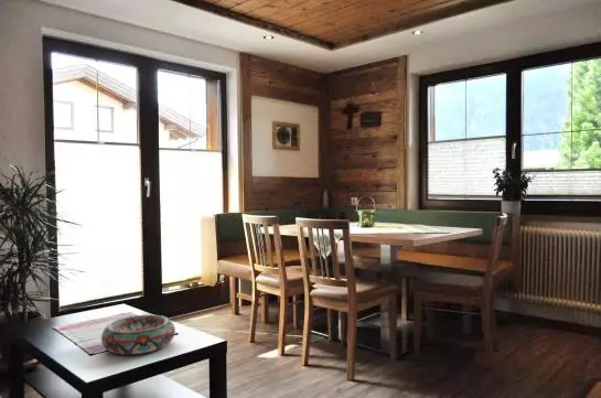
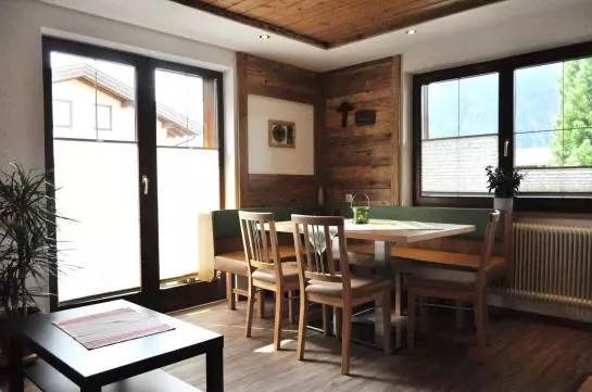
- decorative bowl [100,314,176,356]
